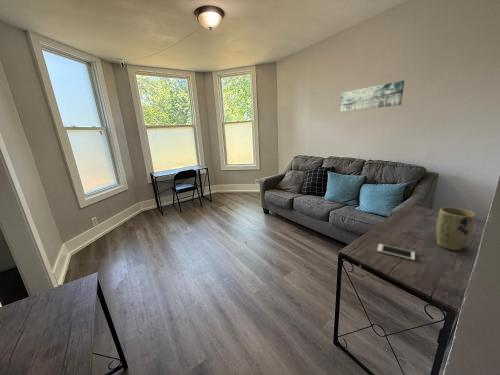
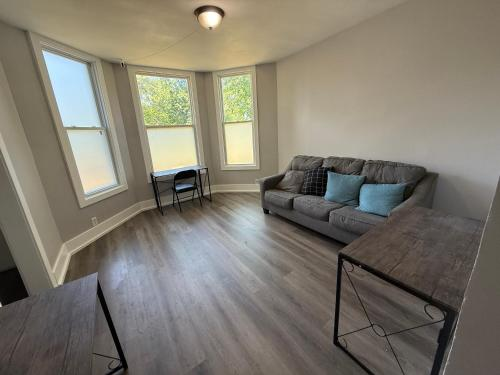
- cell phone [376,243,416,261]
- plant pot [435,206,476,251]
- wall art [339,80,405,113]
